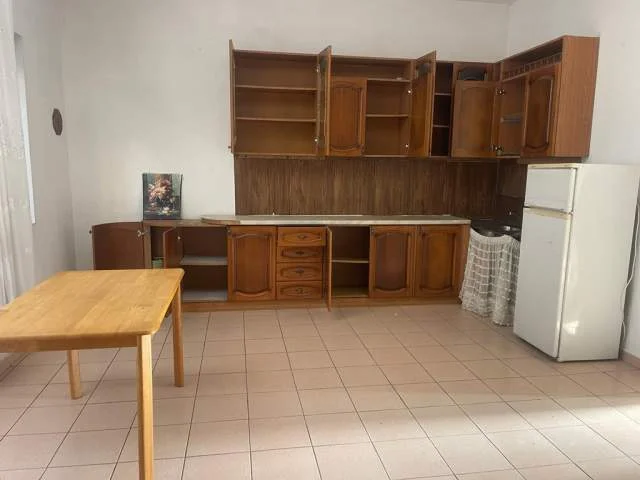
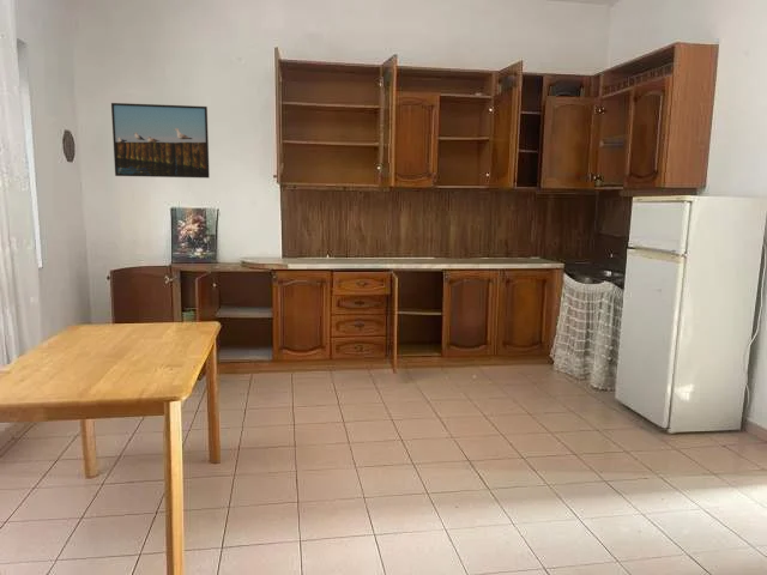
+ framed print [110,102,211,178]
